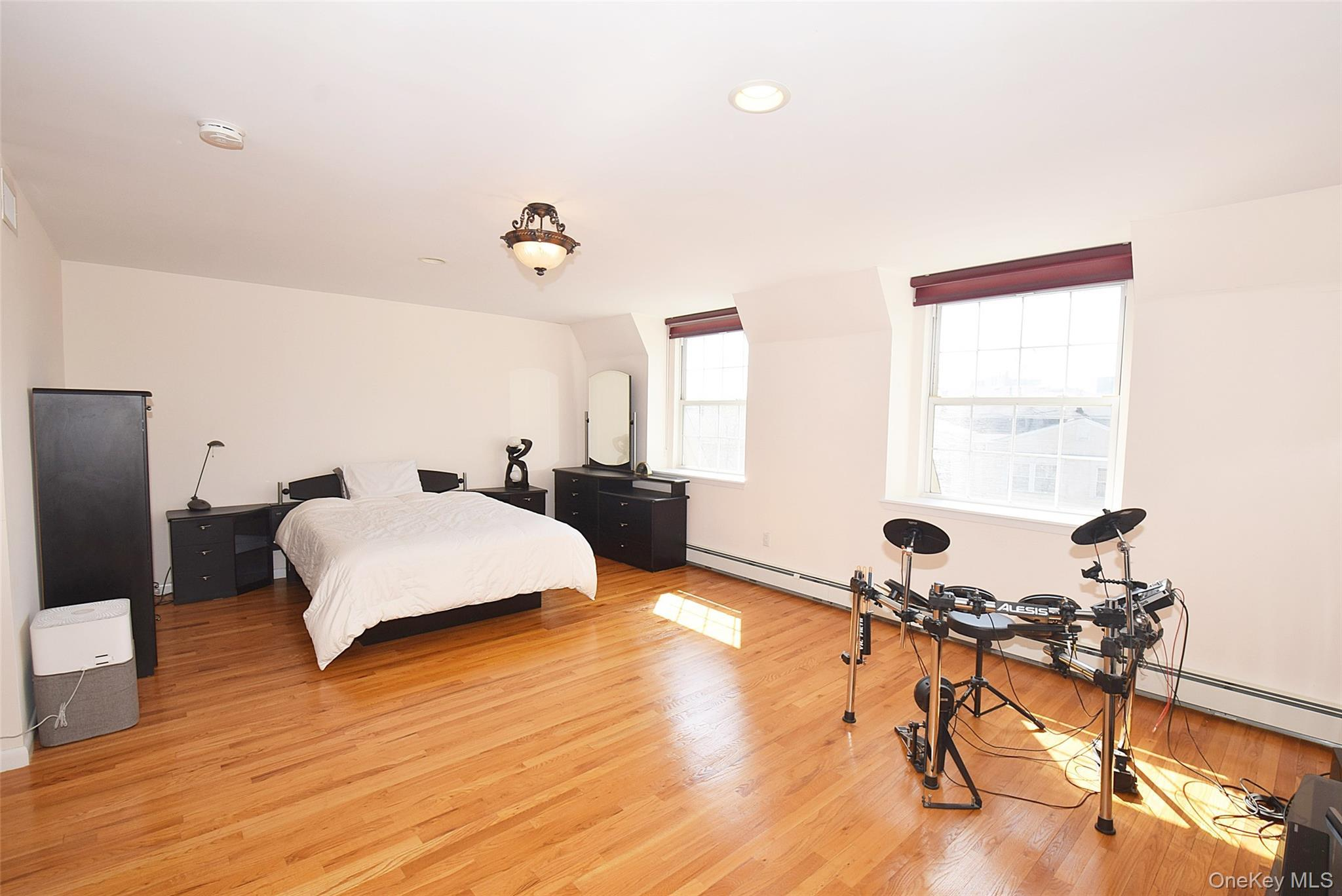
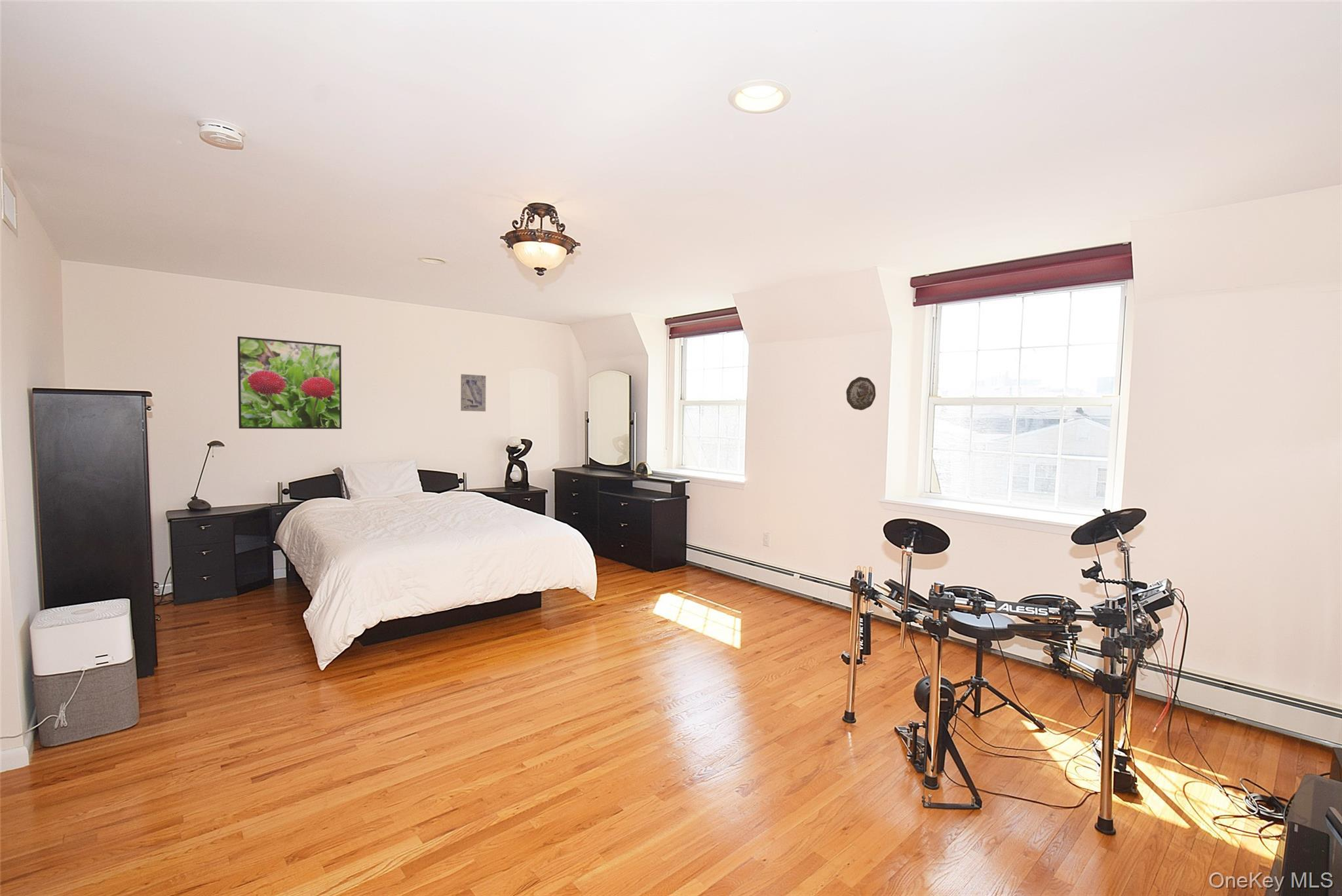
+ decorative plate [845,376,876,411]
+ wall art [460,373,486,412]
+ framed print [237,336,342,430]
